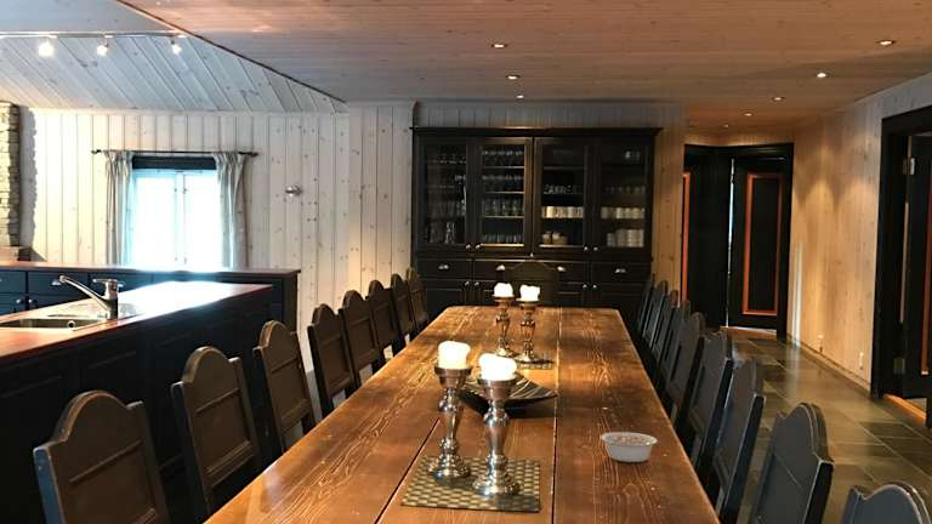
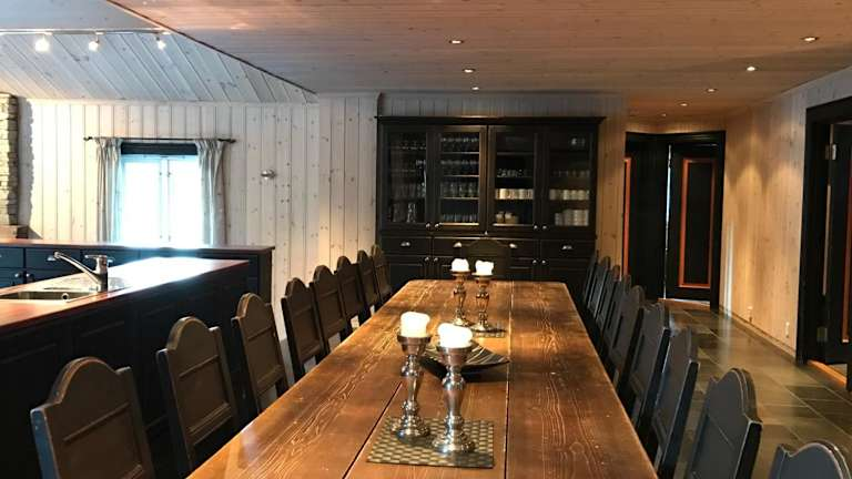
- legume [599,431,663,463]
